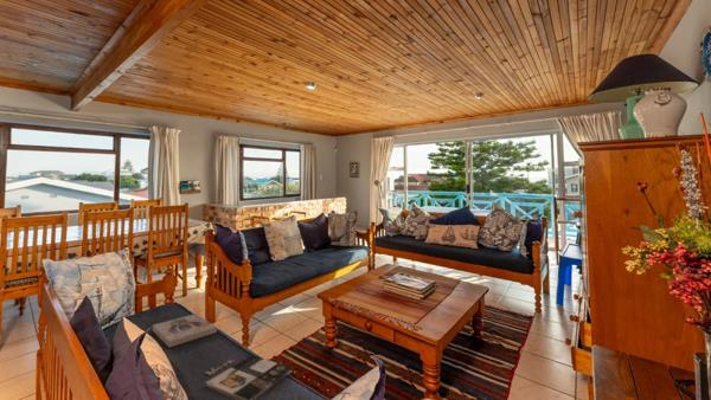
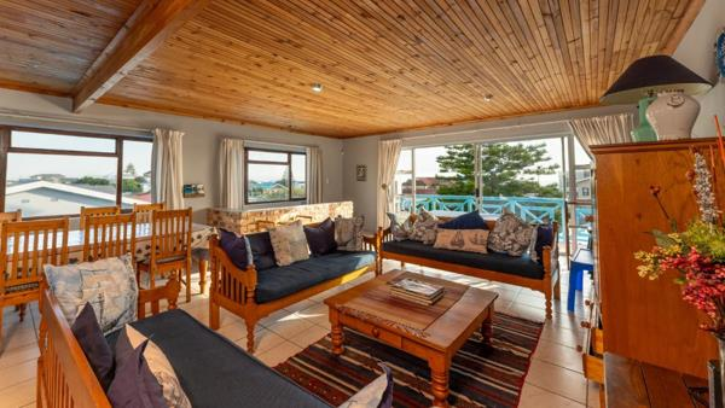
- book [152,312,218,349]
- magazine [204,354,294,400]
